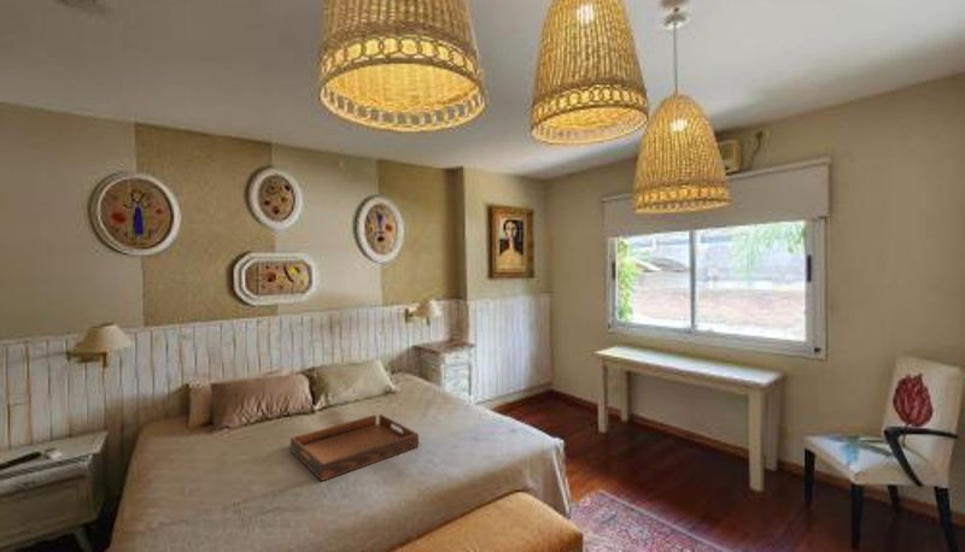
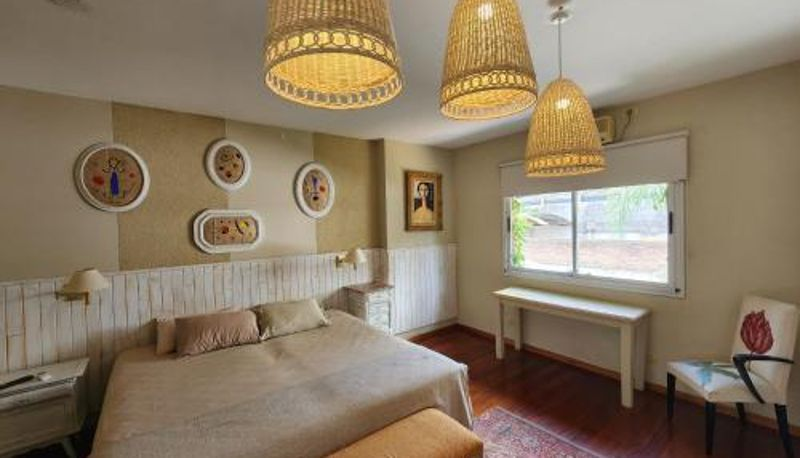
- serving tray [290,413,420,482]
